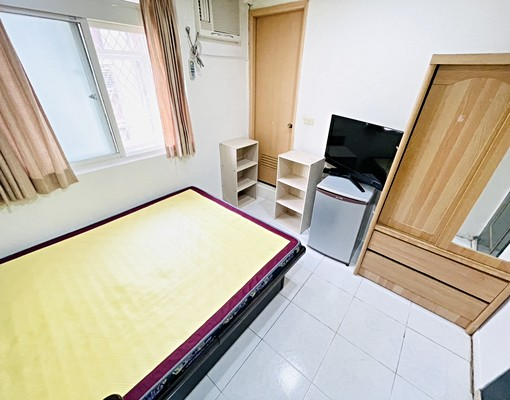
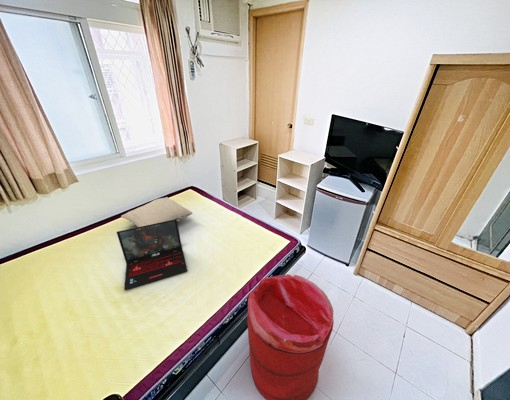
+ laptop [116,219,188,291]
+ pillow [120,196,193,227]
+ laundry hamper [246,273,335,400]
